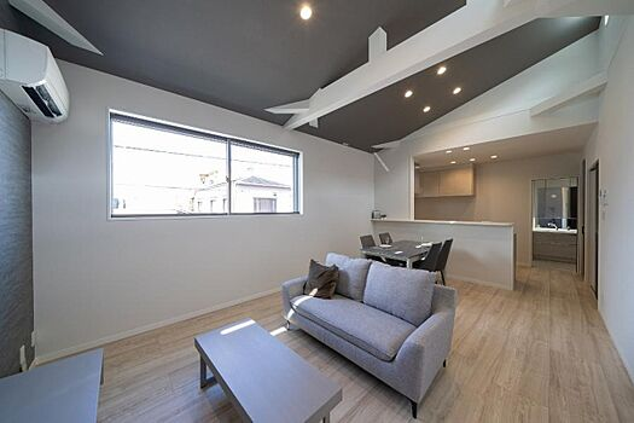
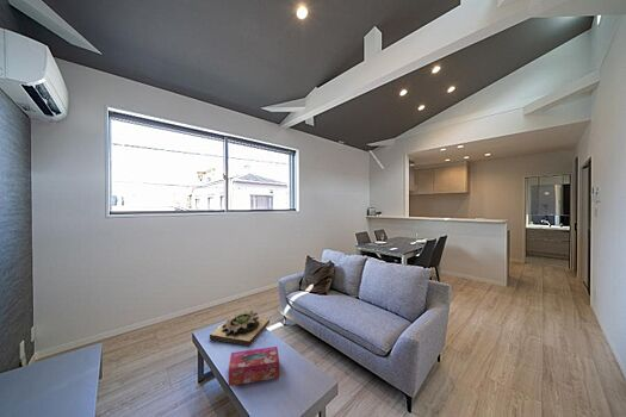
+ succulent planter [209,310,271,347]
+ tissue box [228,346,280,387]
